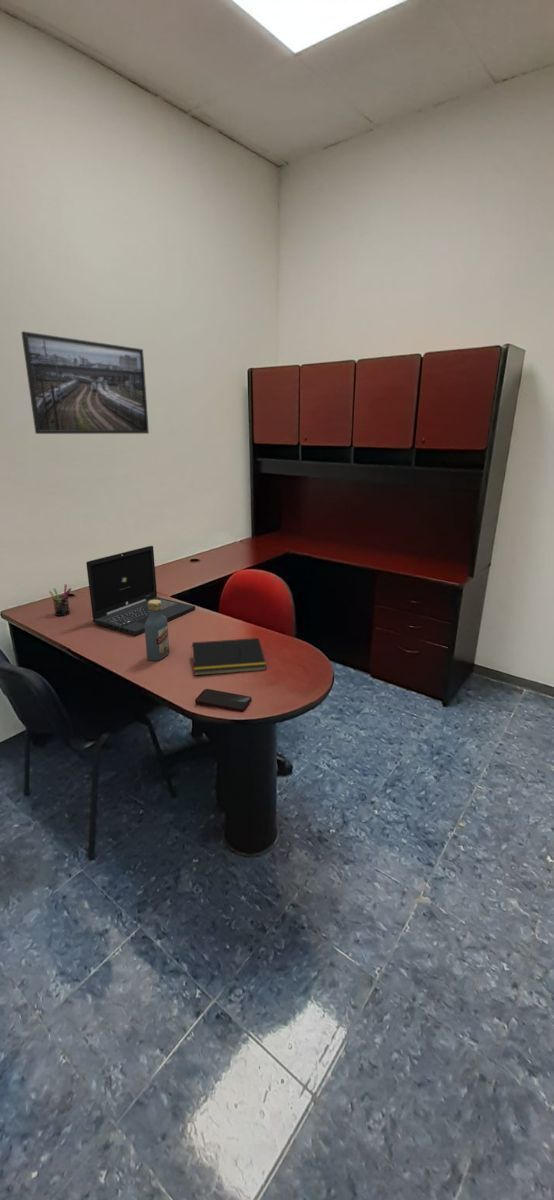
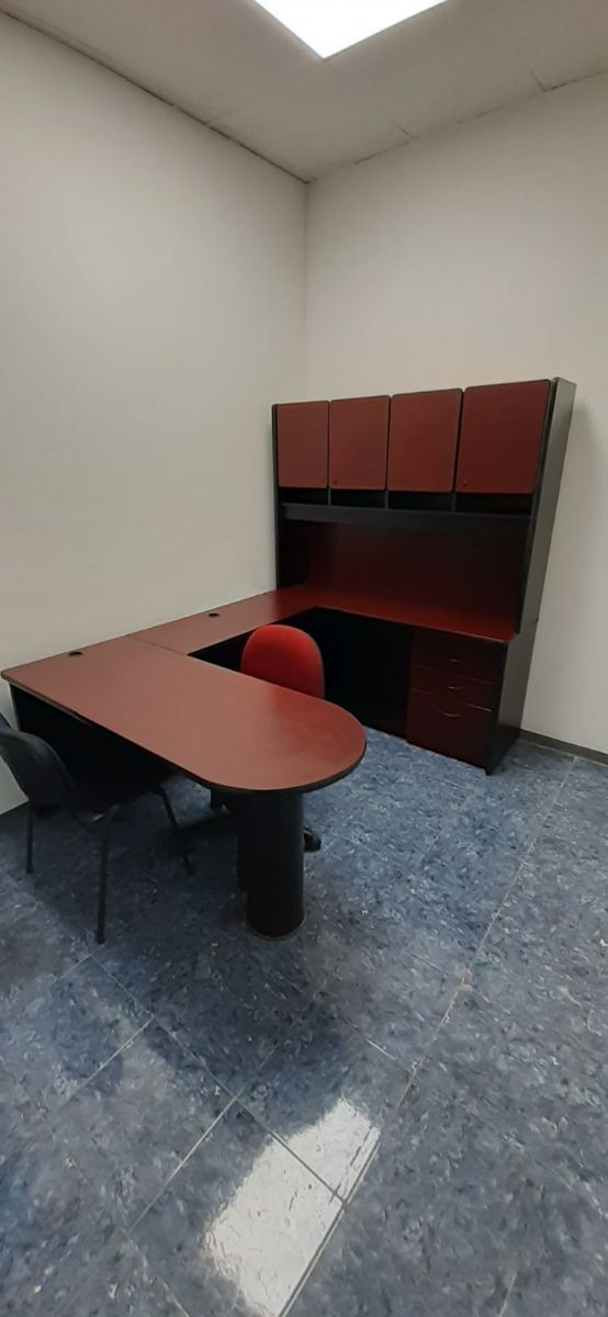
- pen holder [48,583,72,617]
- laptop [85,545,196,636]
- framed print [20,330,150,435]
- smartphone [194,688,253,713]
- vodka [144,600,170,662]
- notepad [190,637,267,677]
